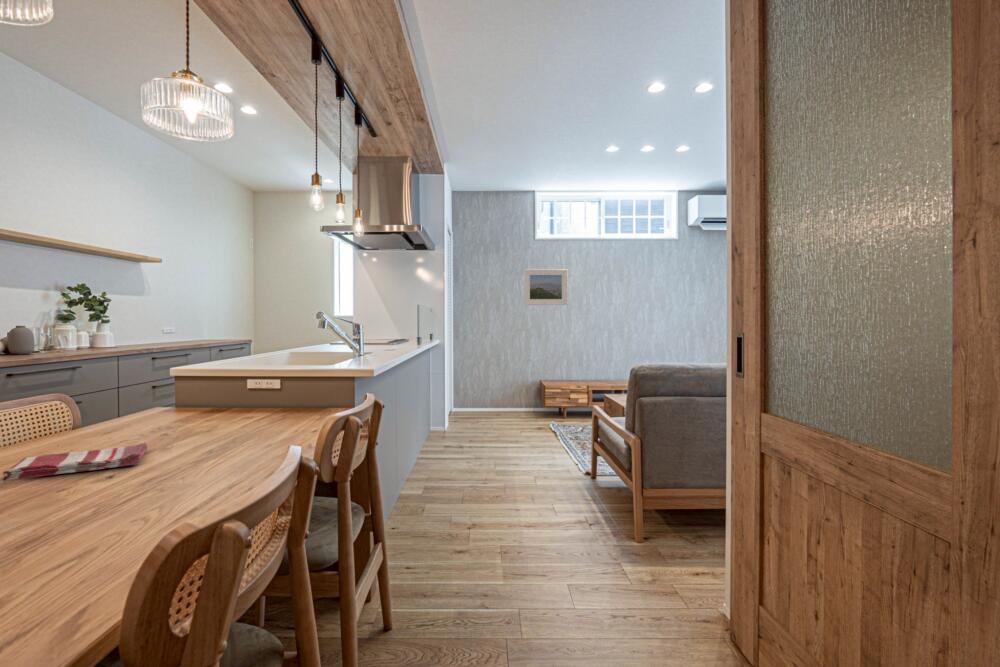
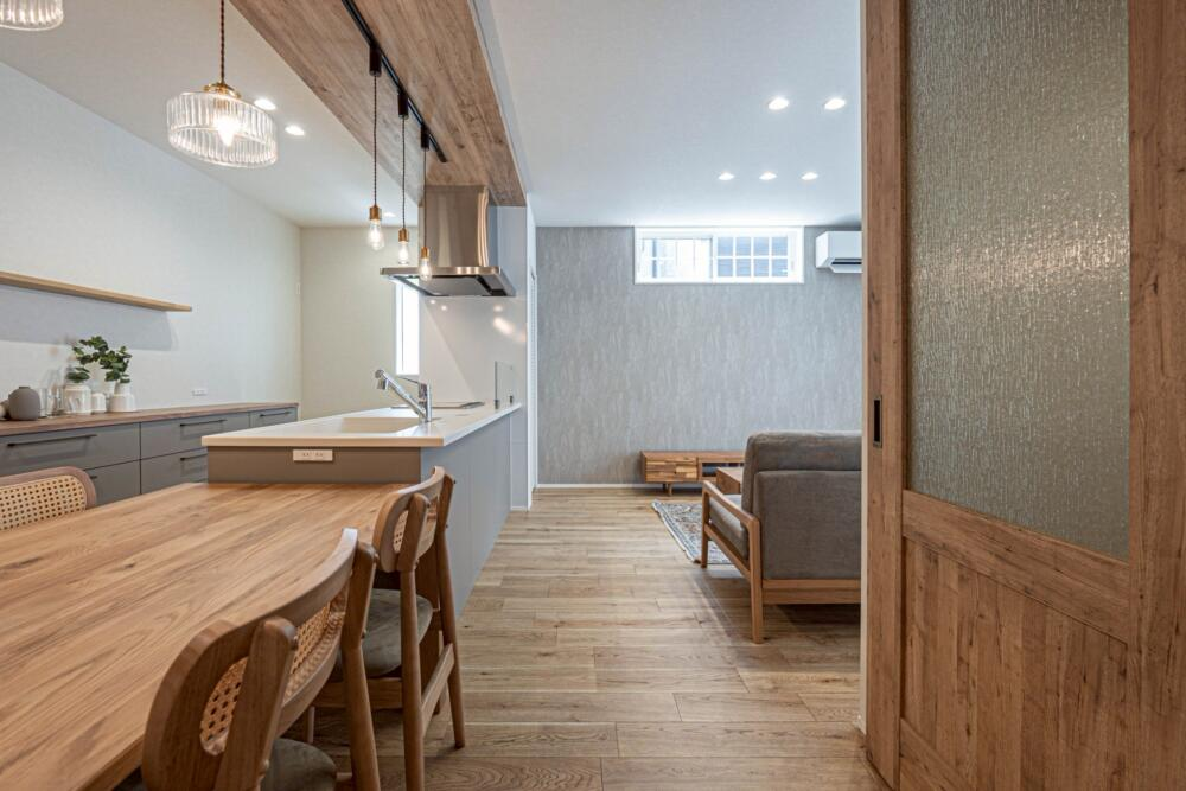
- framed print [523,268,569,306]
- dish towel [0,442,148,482]
